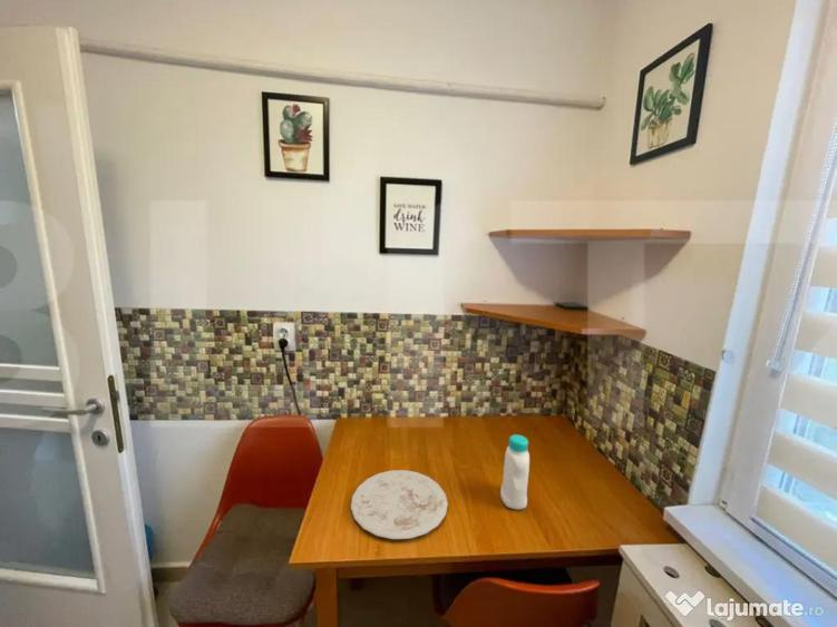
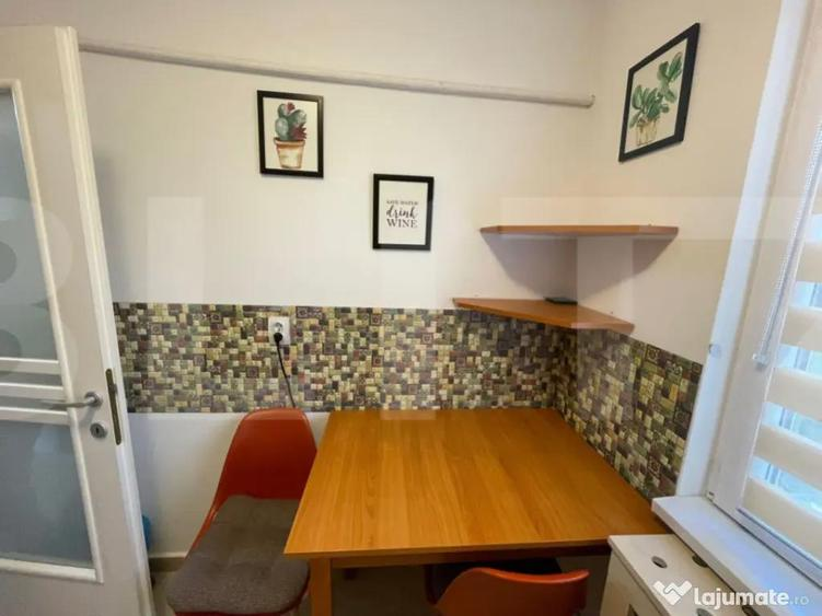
- plate [350,469,449,540]
- bottle [499,433,531,510]
